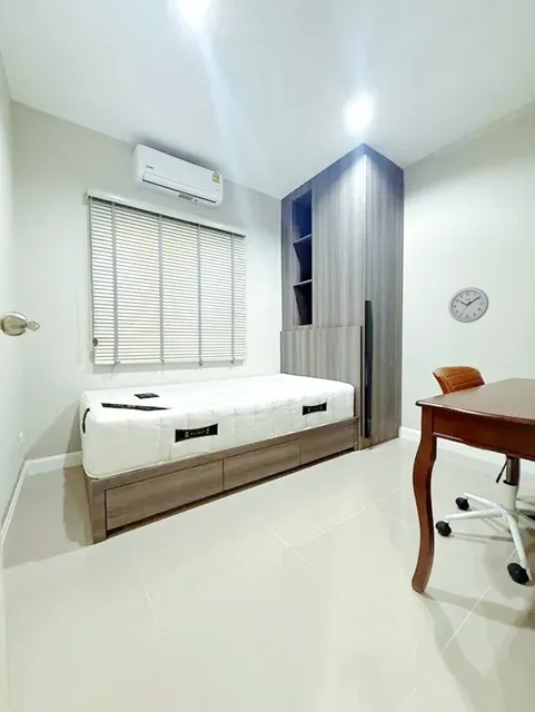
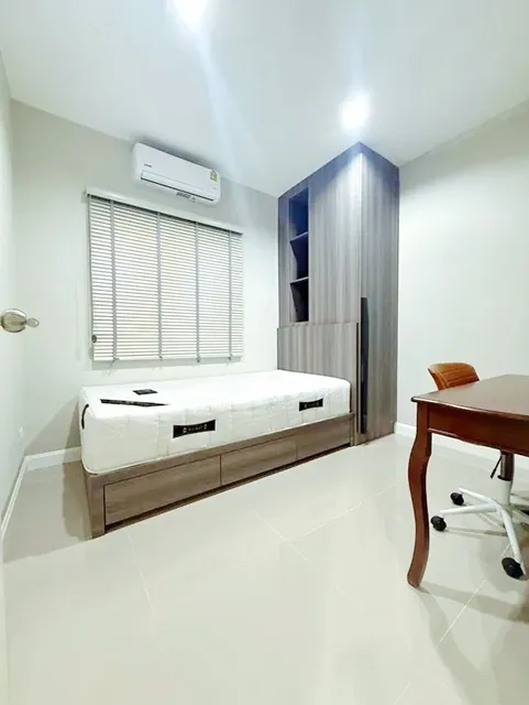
- wall clock [447,286,489,324]
